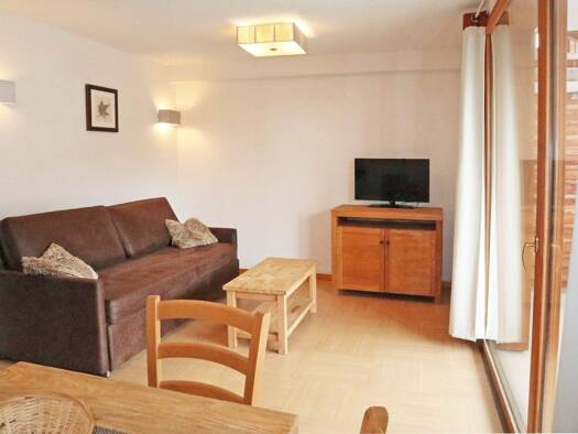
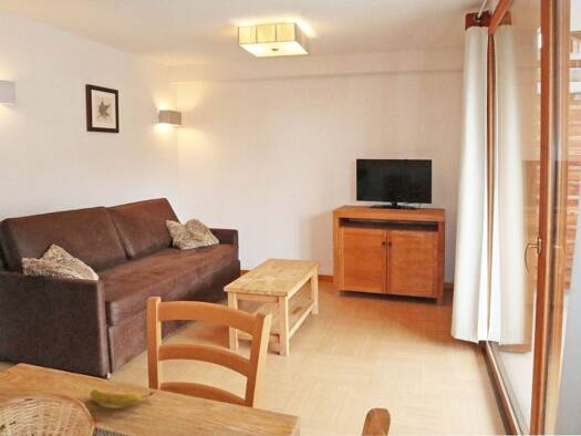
+ banana [89,387,156,407]
